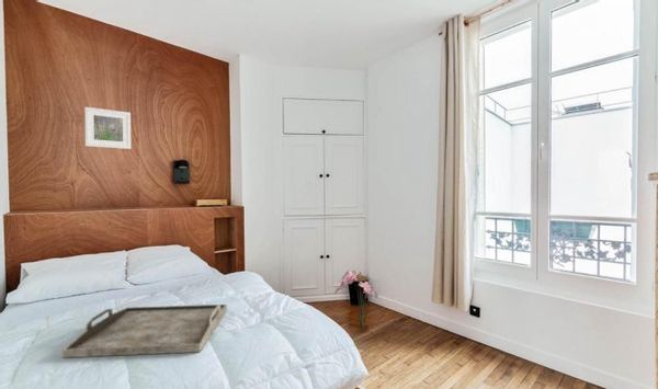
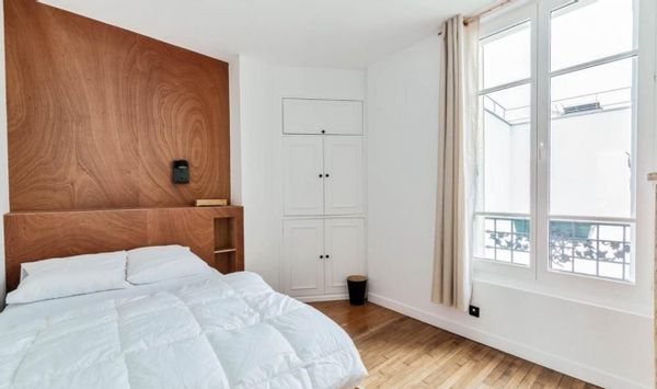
- serving tray [61,304,228,359]
- bouquet [333,270,379,328]
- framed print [83,106,132,150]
